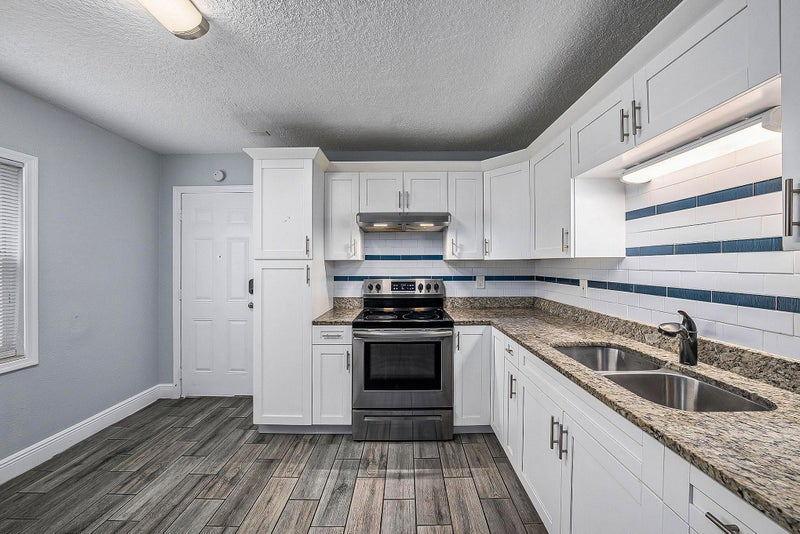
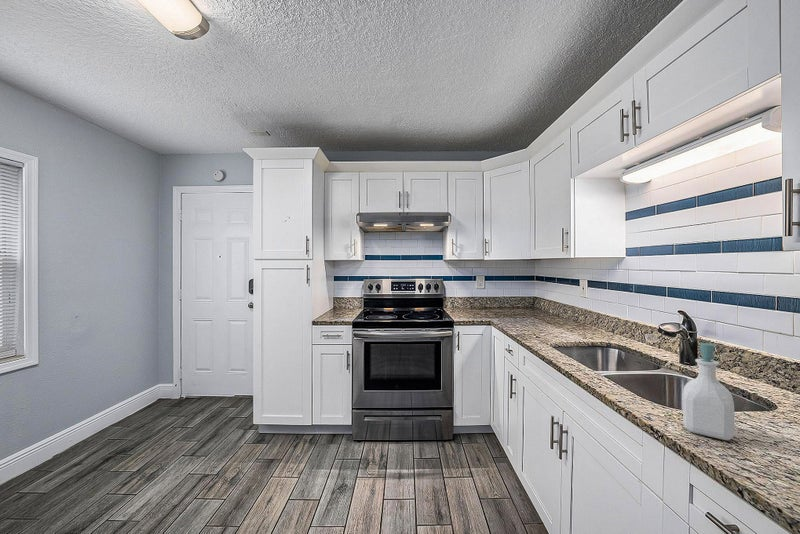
+ soap bottle [682,342,735,441]
